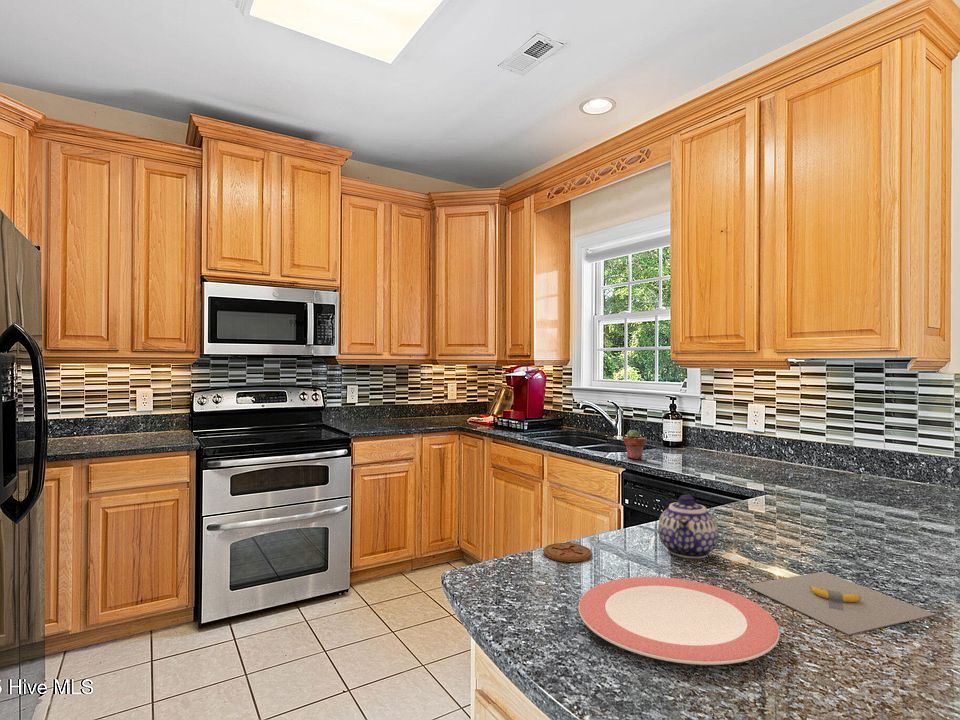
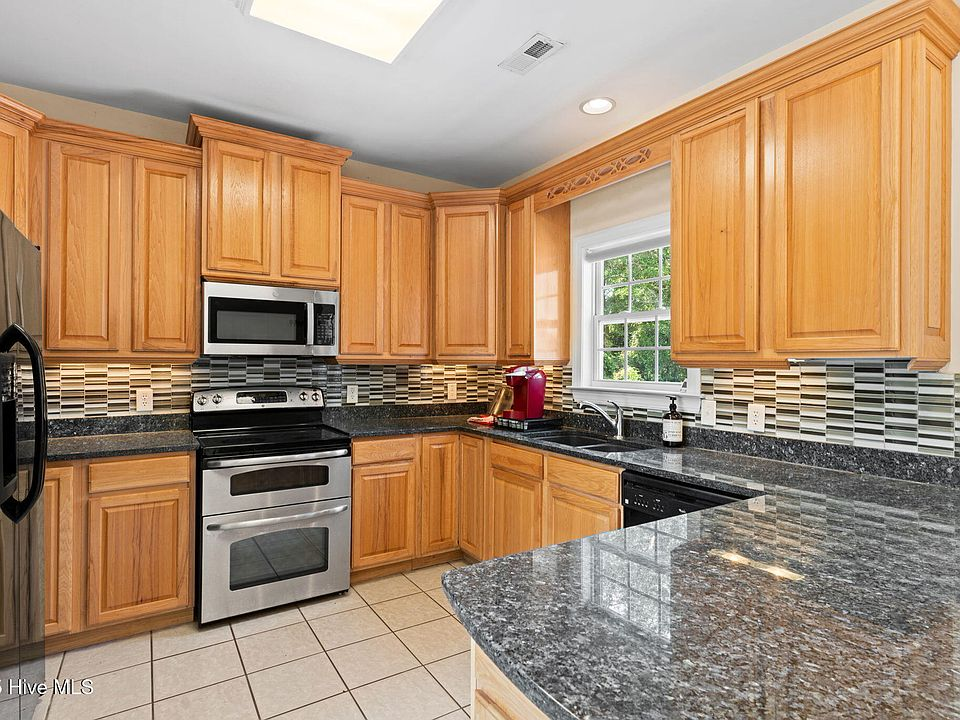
- potted succulent [623,429,647,460]
- banana [744,571,936,636]
- plate [577,576,781,666]
- teapot [657,494,719,559]
- coaster [542,542,593,563]
